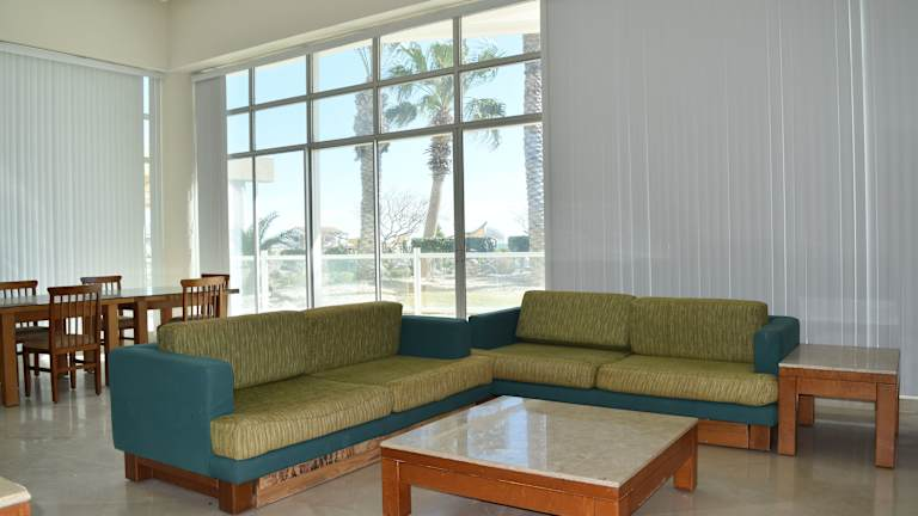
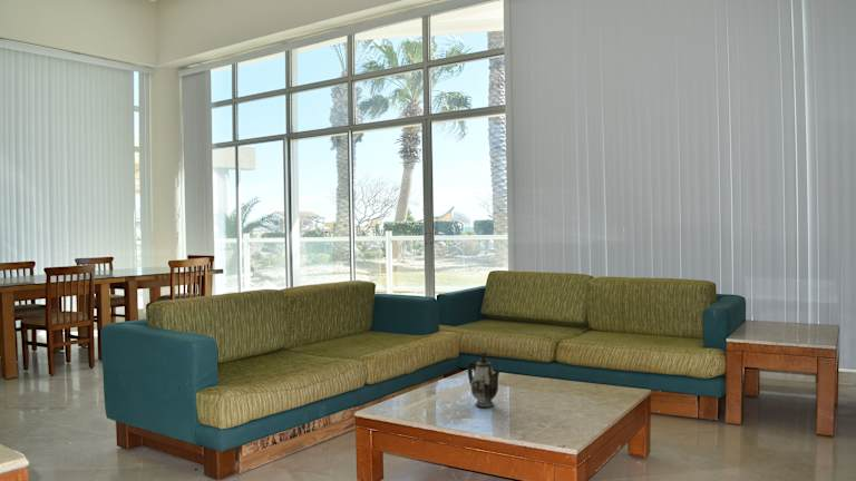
+ teapot [467,349,503,409]
